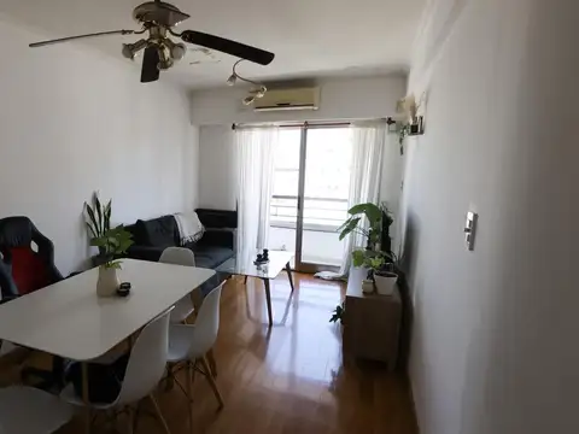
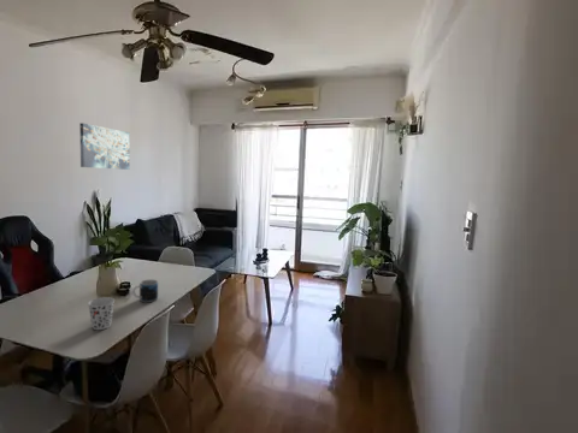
+ mug [131,279,159,303]
+ cup [87,296,116,331]
+ wall art [78,121,131,171]
